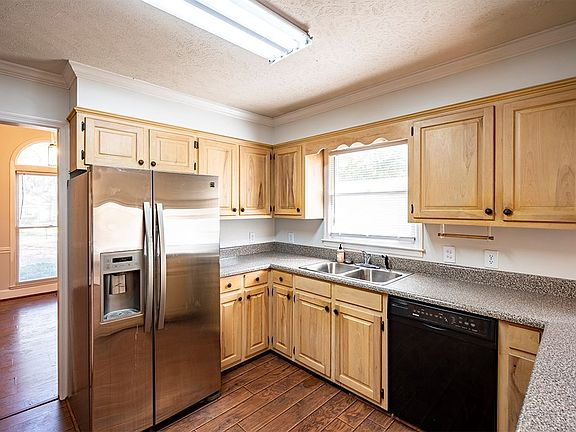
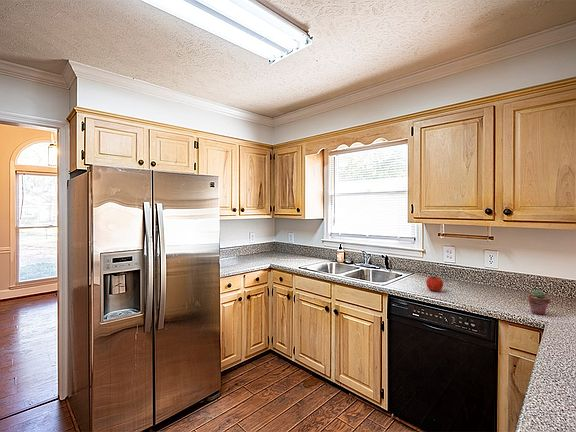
+ potted succulent [527,289,551,316]
+ apple [425,274,444,292]
